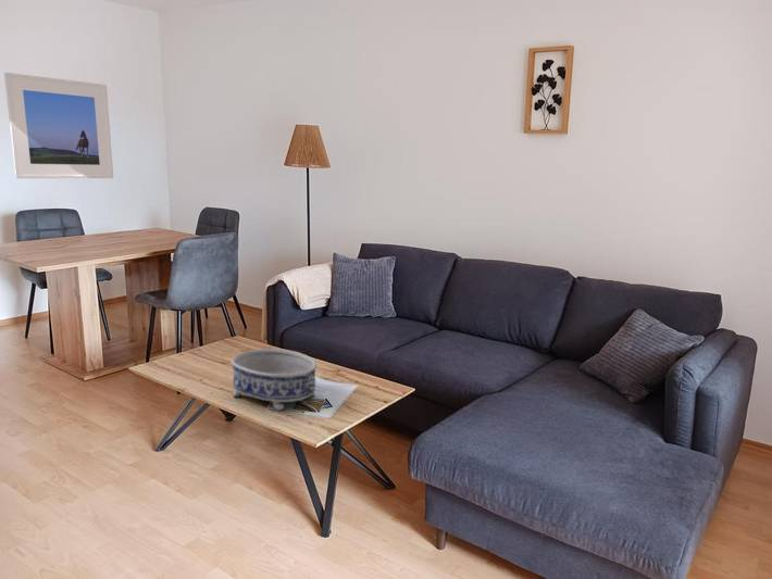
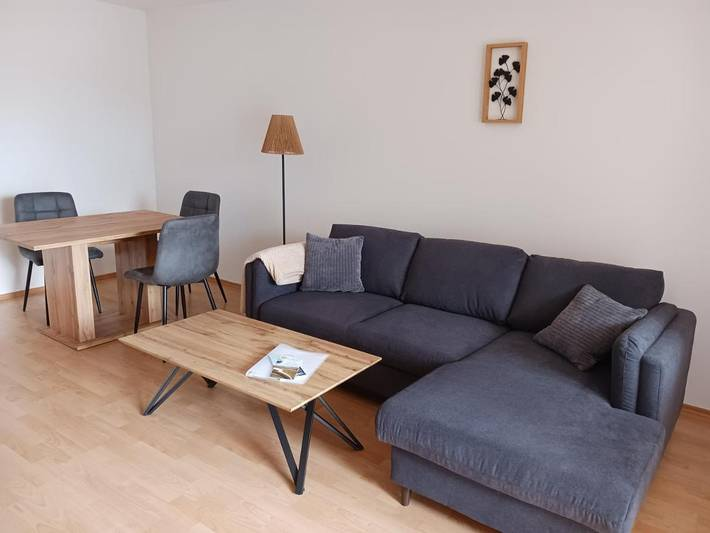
- decorative bowl [231,348,317,412]
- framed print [3,72,114,179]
